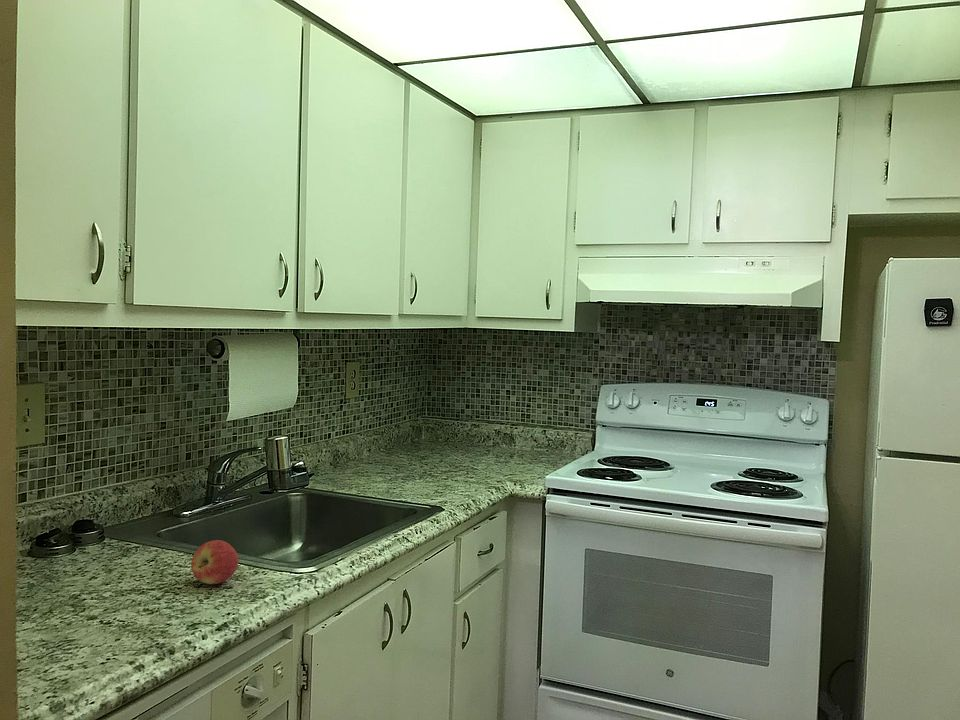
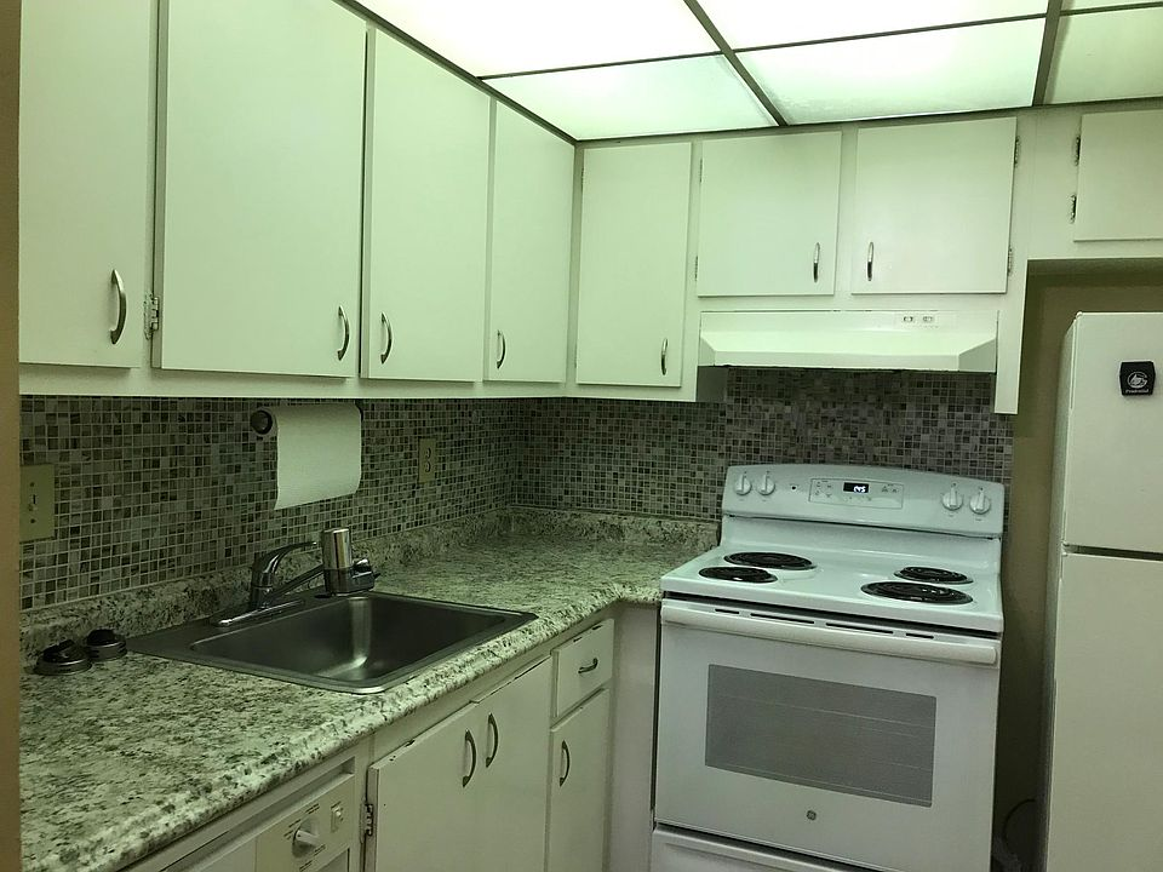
- apple [190,539,240,585]
